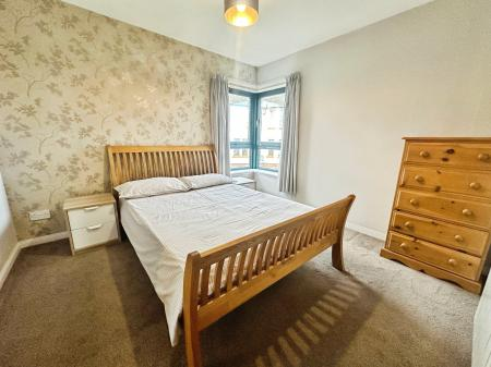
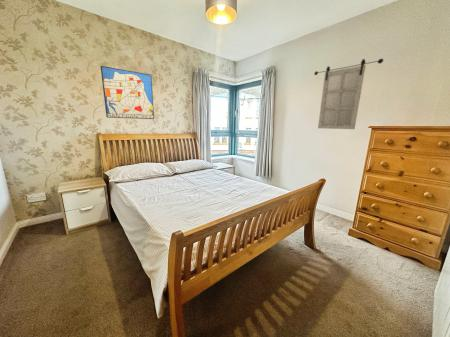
+ wall art [100,65,155,120]
+ home mirror [313,58,384,130]
